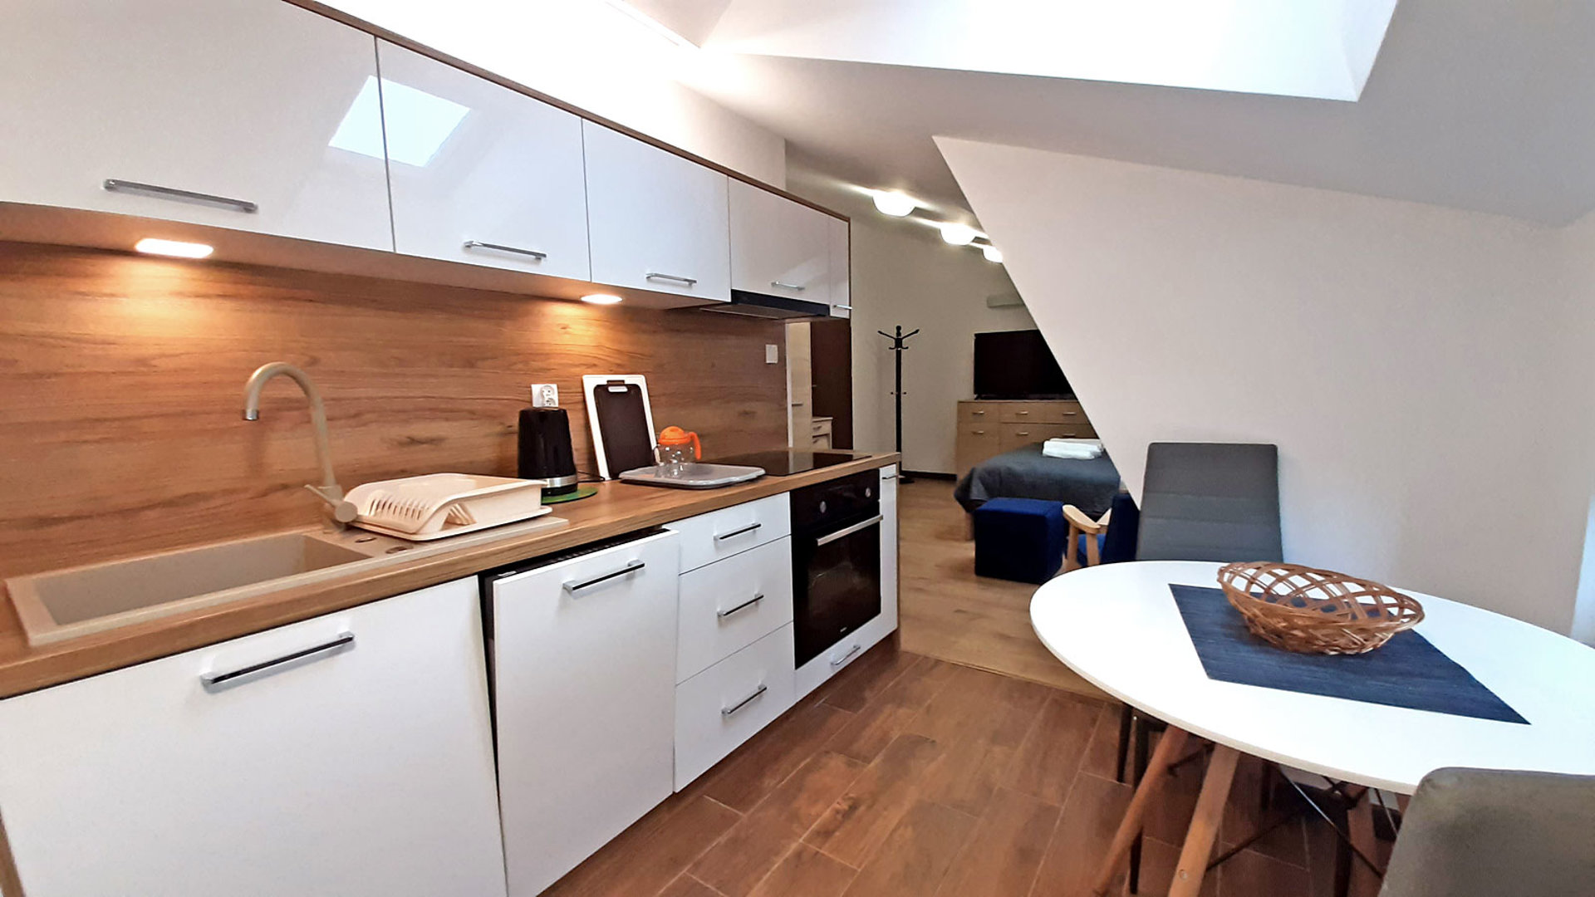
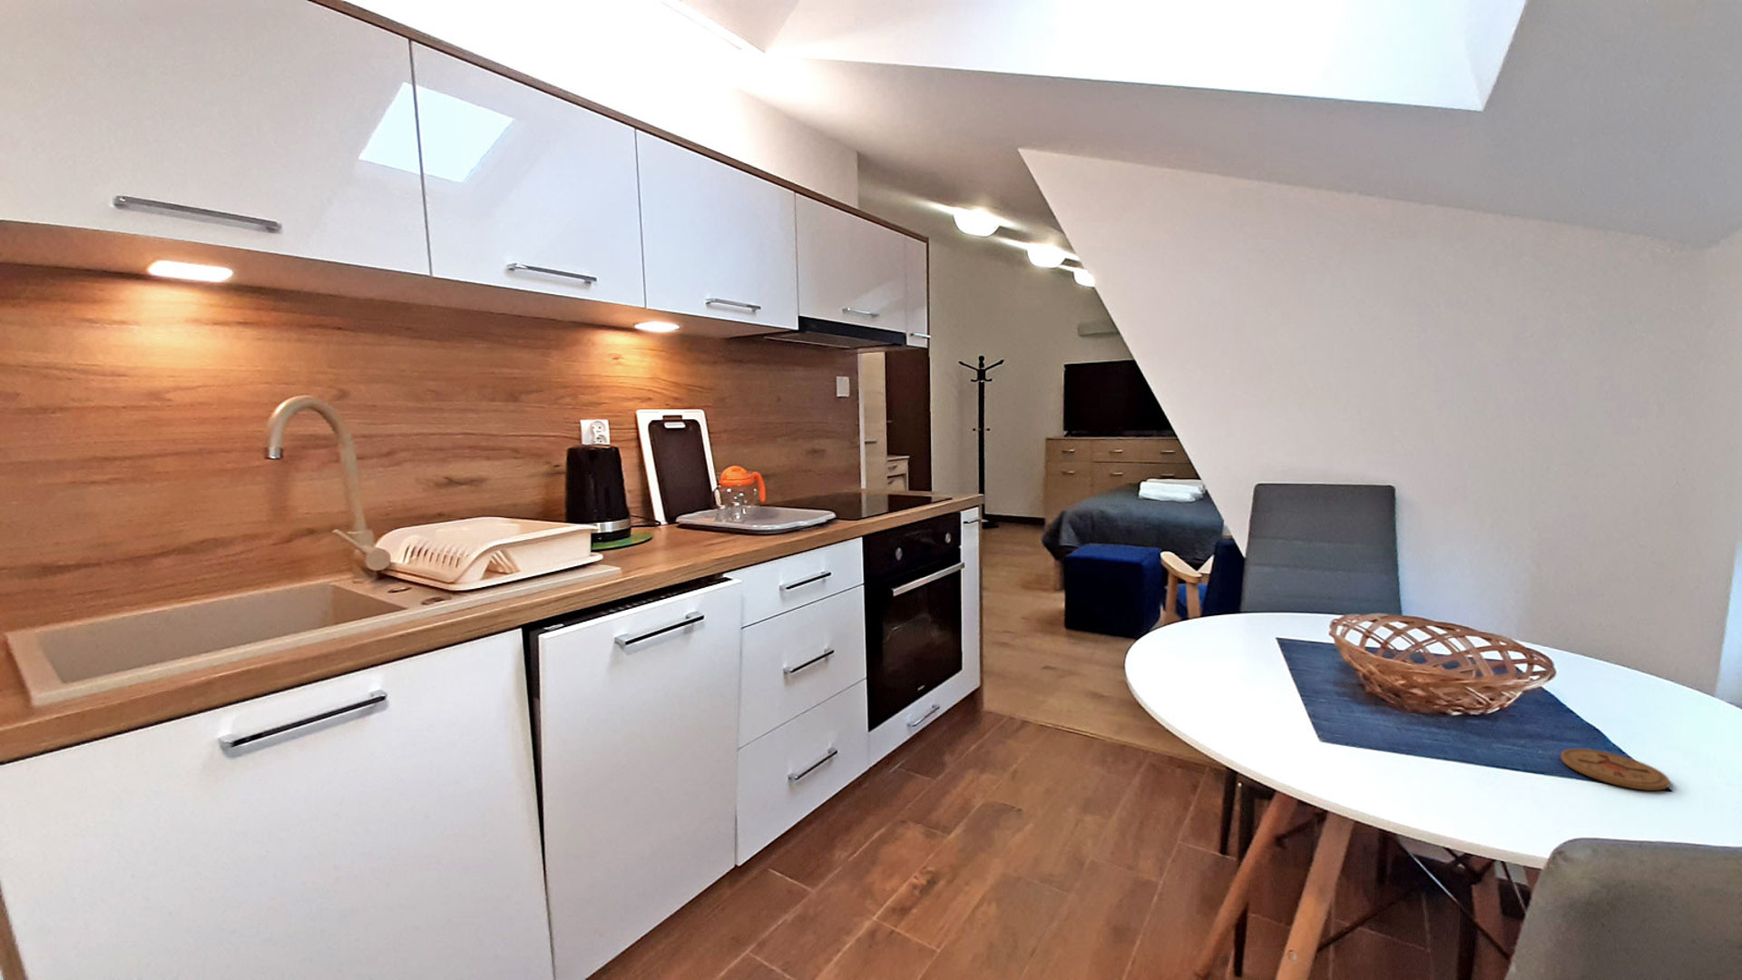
+ coaster [1560,748,1670,791]
